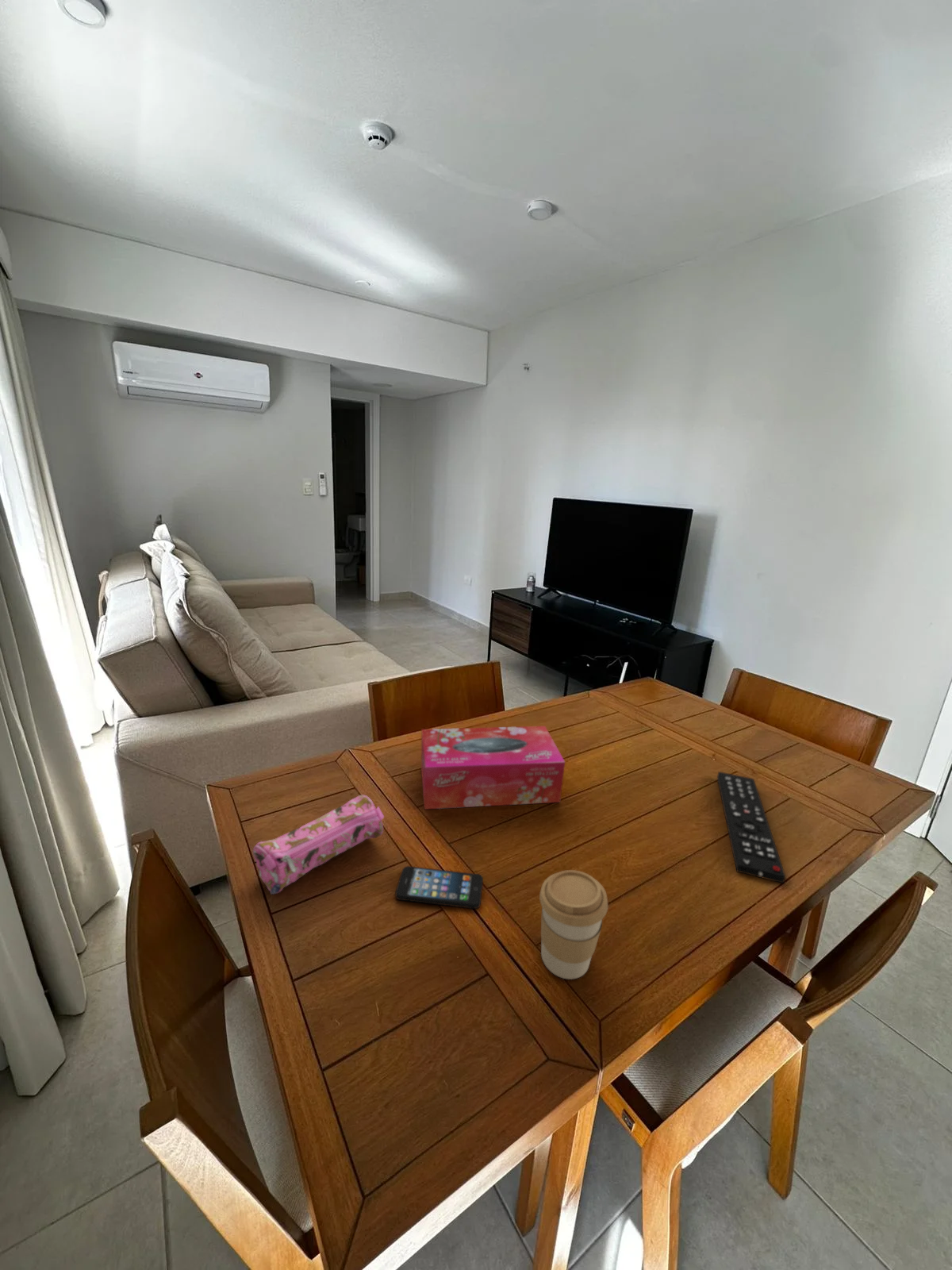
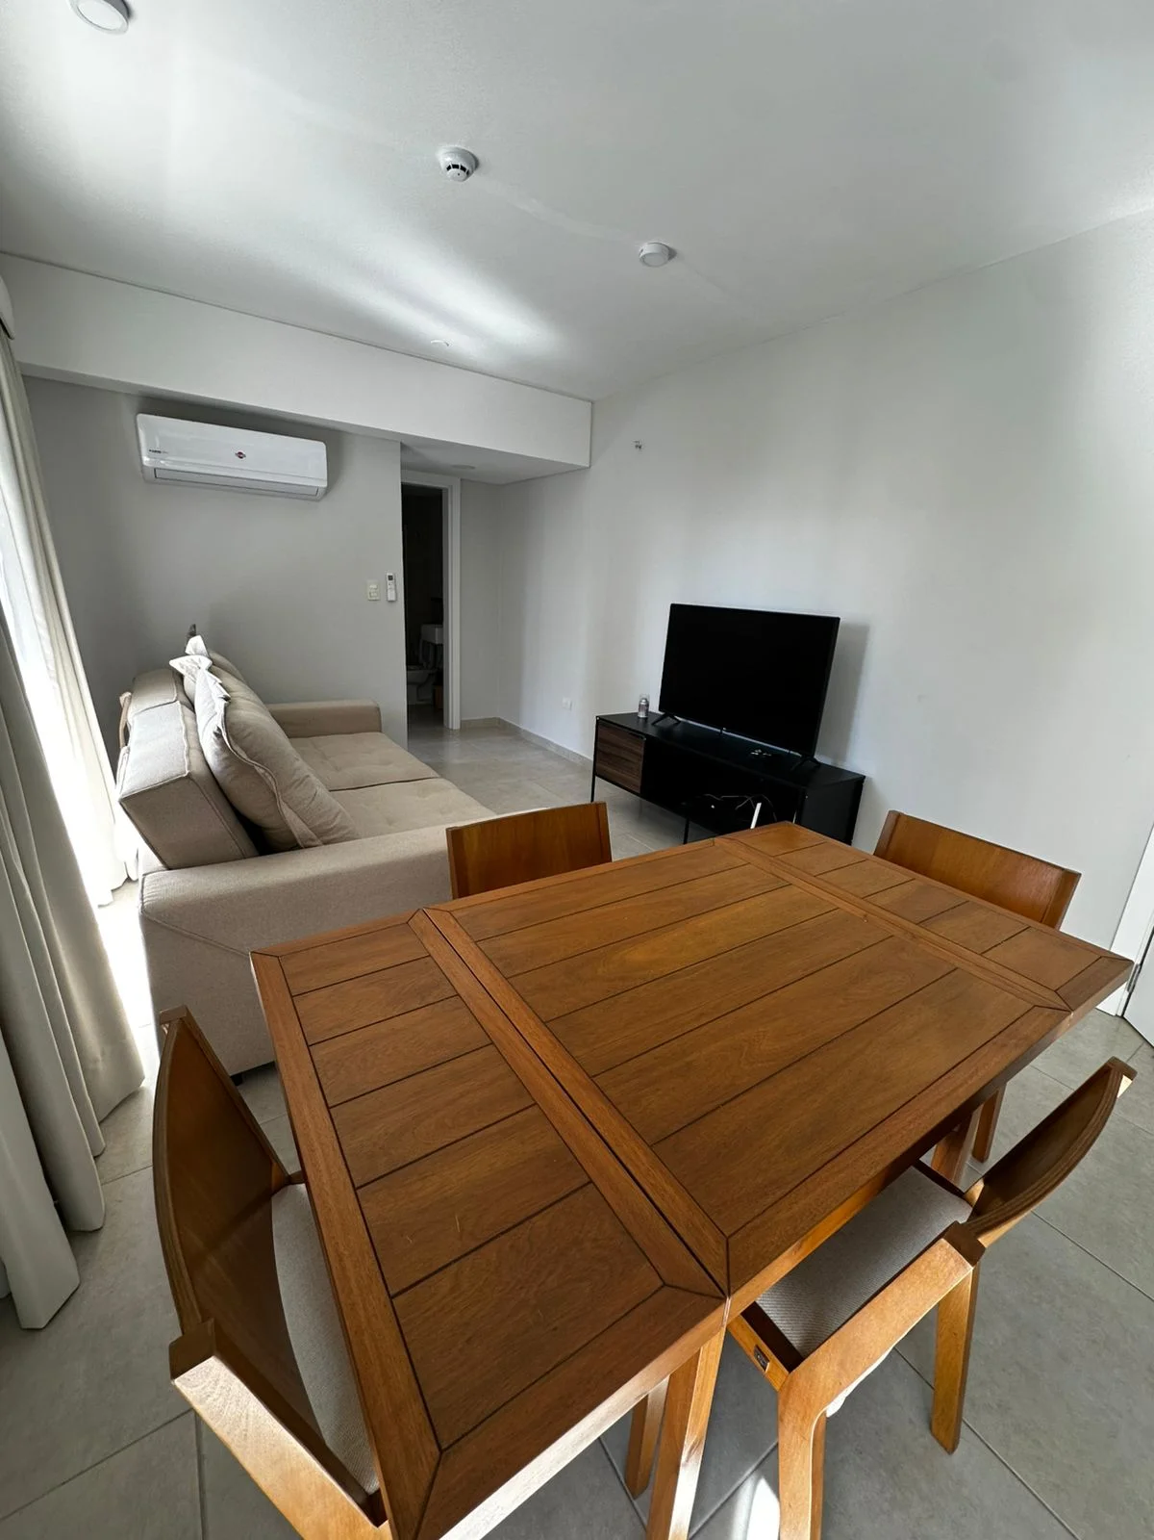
- coffee cup [539,869,608,980]
- remote control [716,771,786,884]
- pencil case [252,795,385,895]
- smartphone [395,865,484,910]
- tissue box [420,725,566,810]
